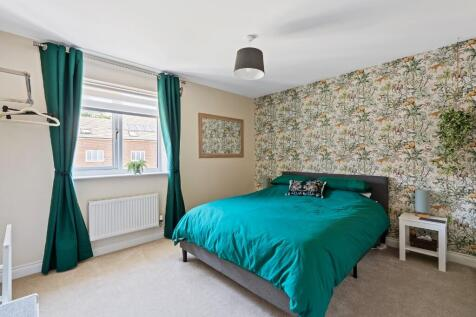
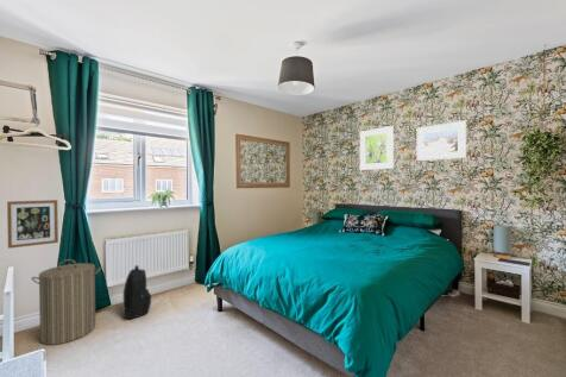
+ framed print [416,119,467,162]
+ laundry hamper [31,258,102,346]
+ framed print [359,125,395,171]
+ backpack [122,264,152,320]
+ wall art [6,199,59,250]
